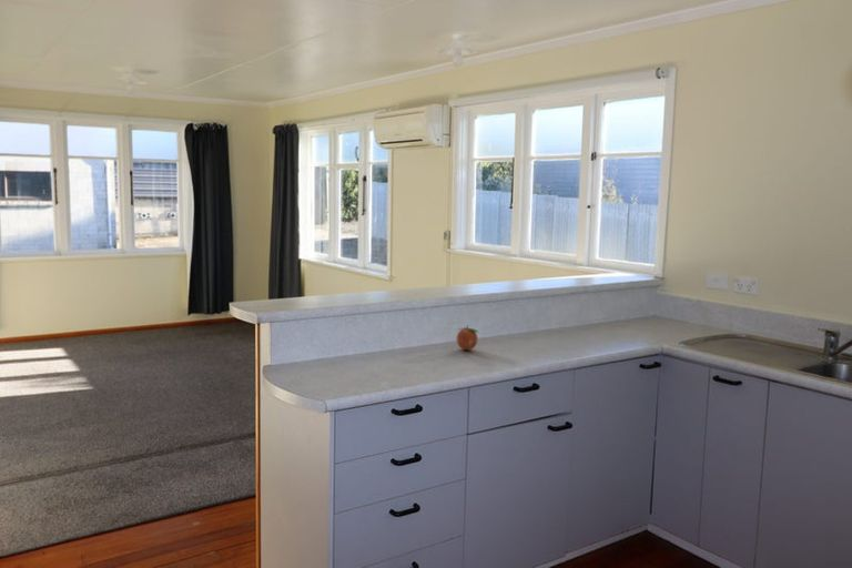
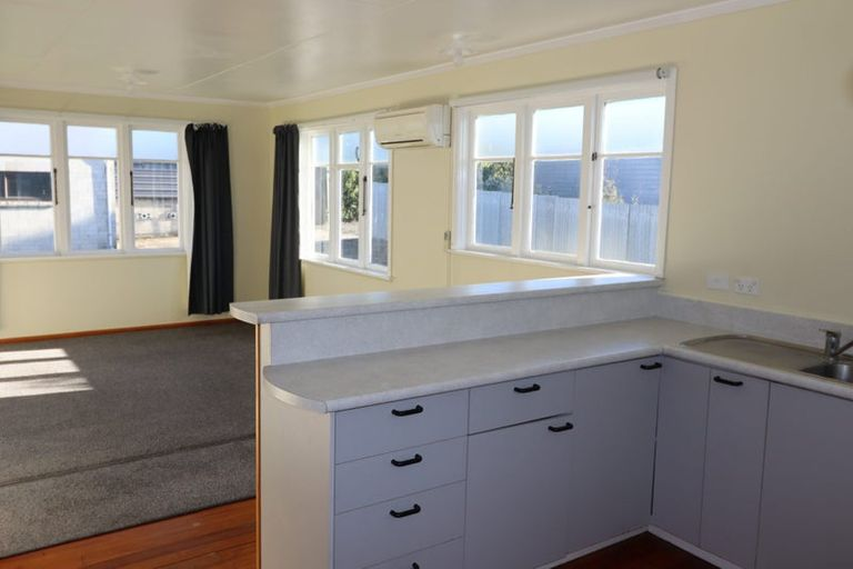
- fruit [455,324,479,351]
